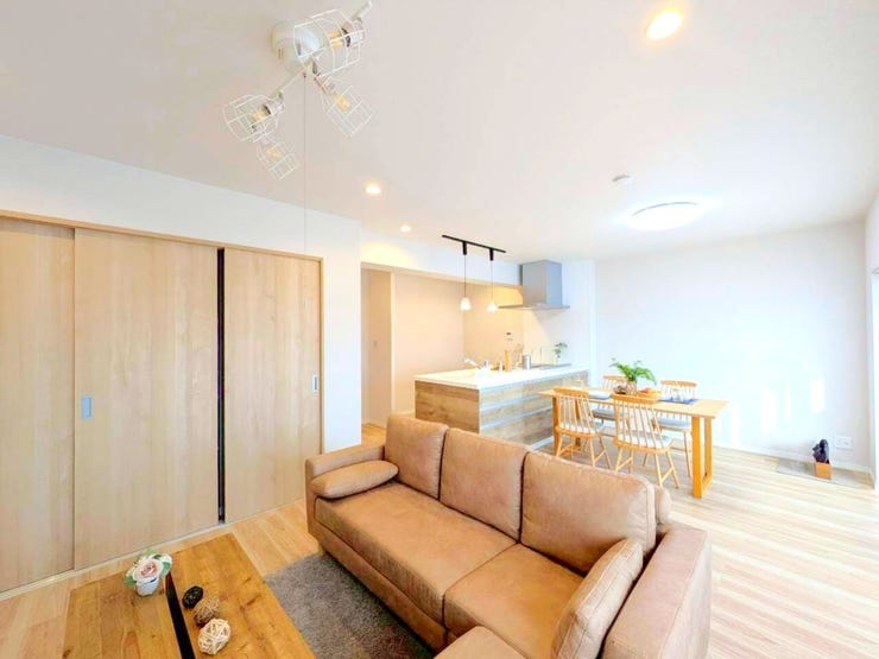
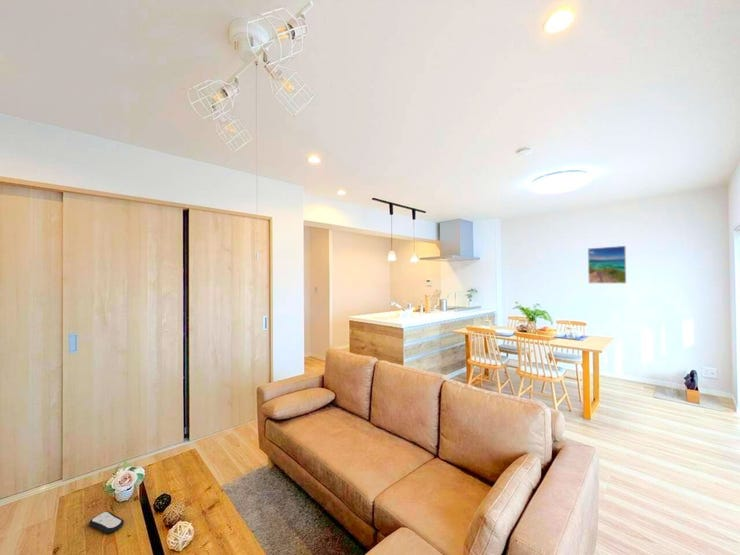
+ remote control [88,510,125,534]
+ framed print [587,245,627,284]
